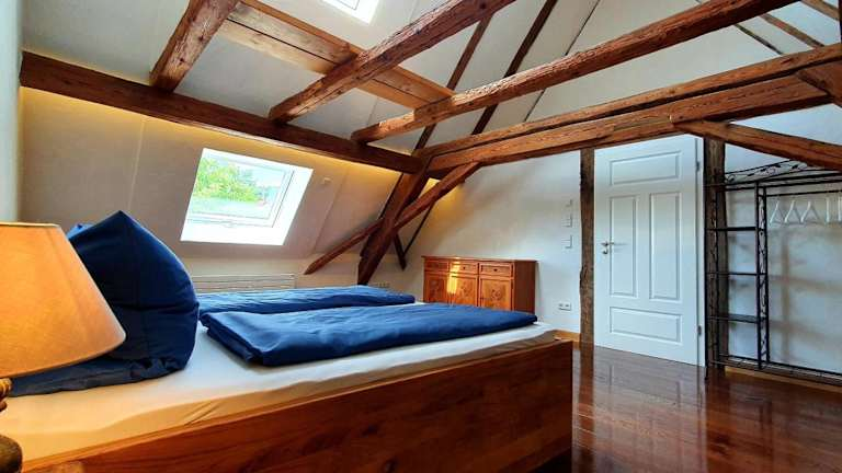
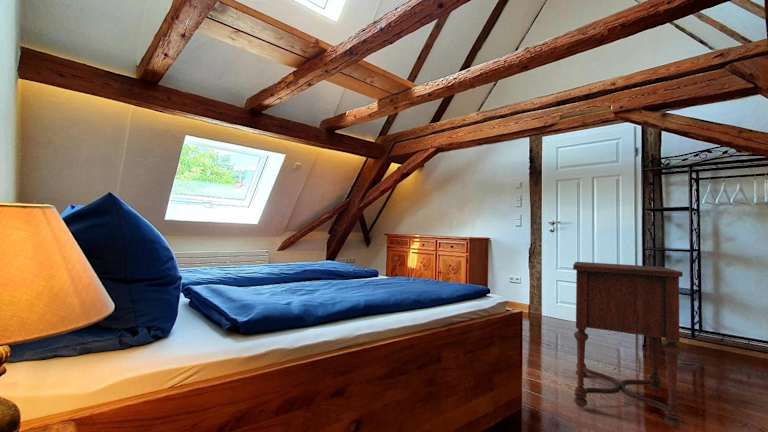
+ side table [572,261,684,429]
